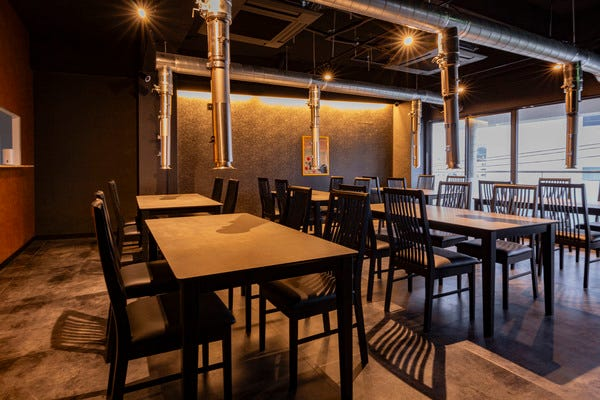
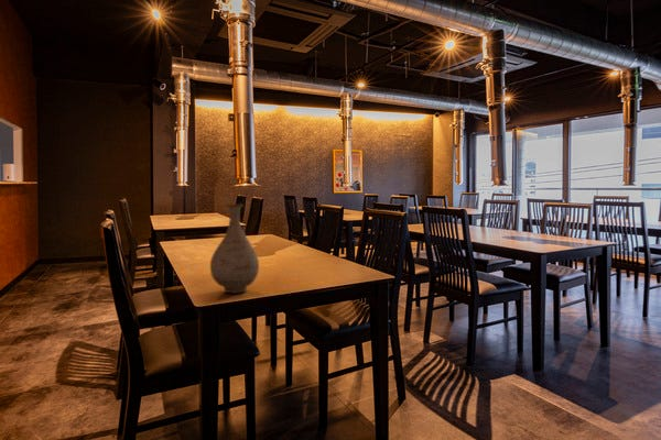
+ vase [209,204,260,295]
